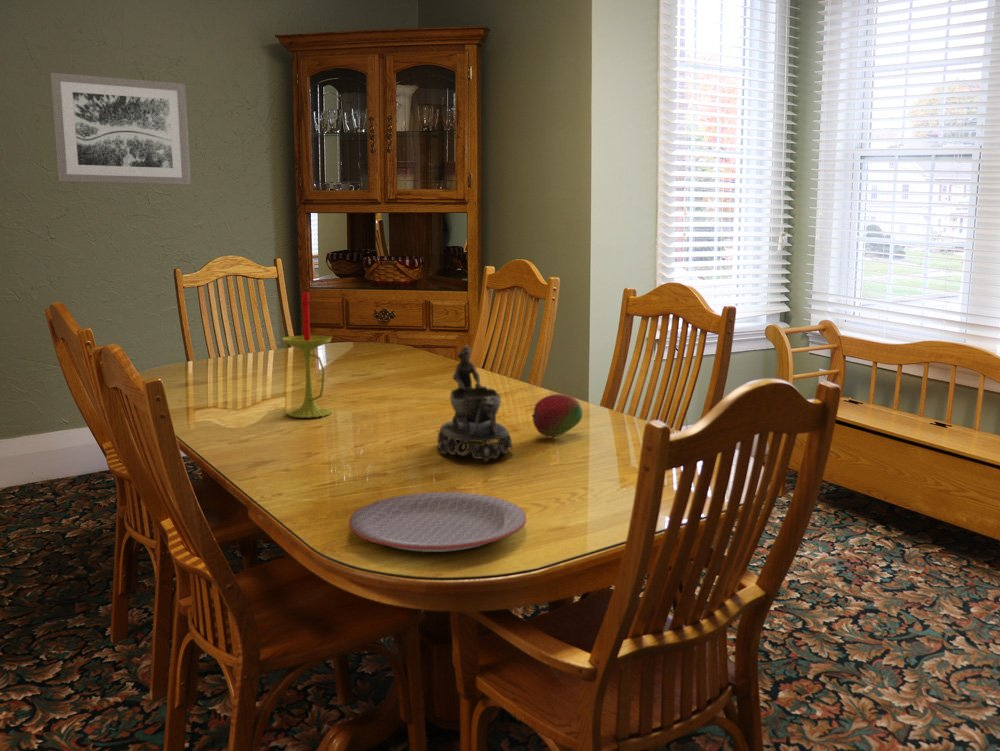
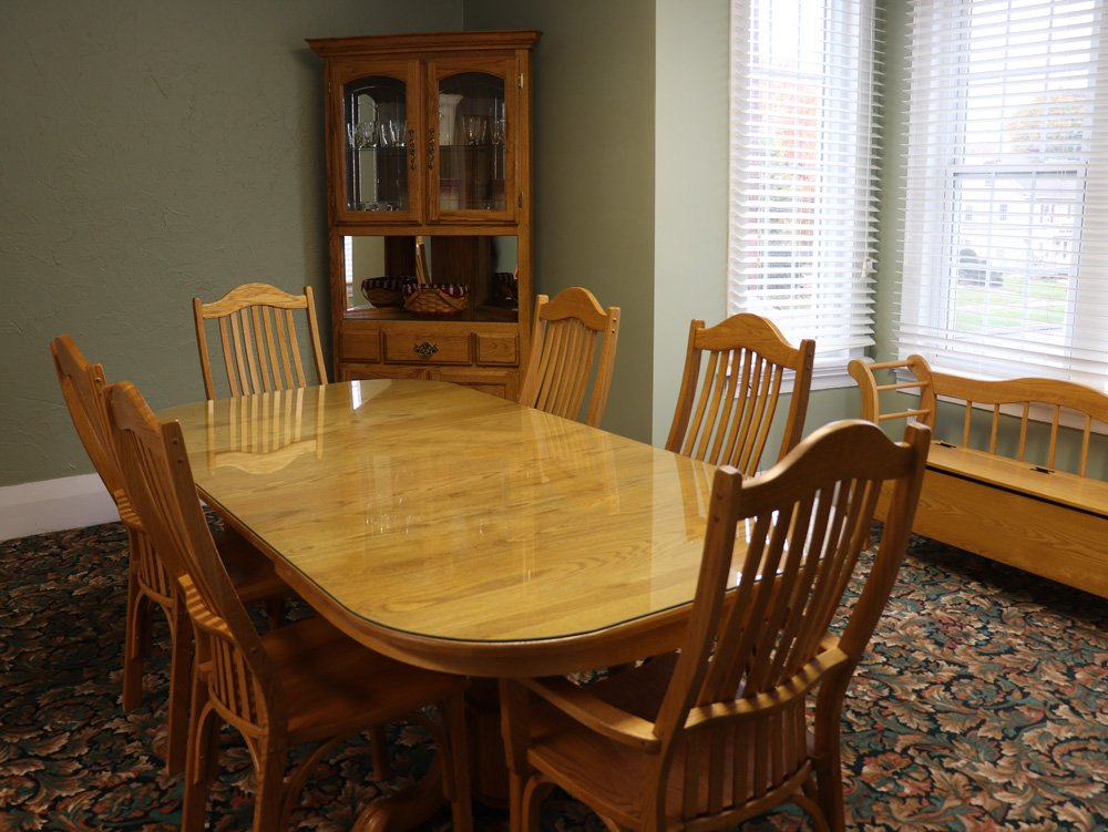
- decorative bowl [436,344,514,462]
- fruit [531,393,583,438]
- wall art [50,72,191,186]
- plate [348,491,528,553]
- candle [281,291,333,419]
